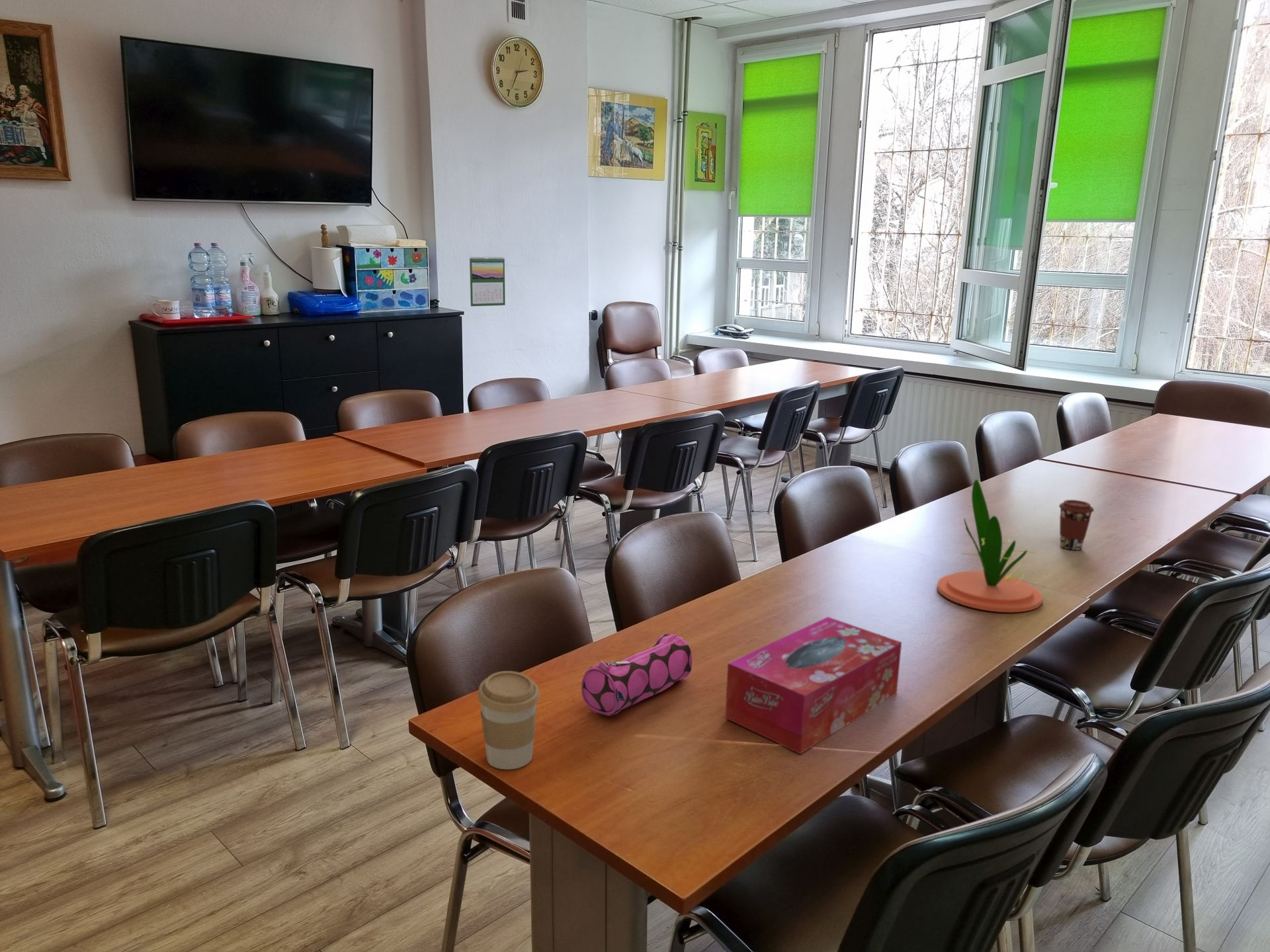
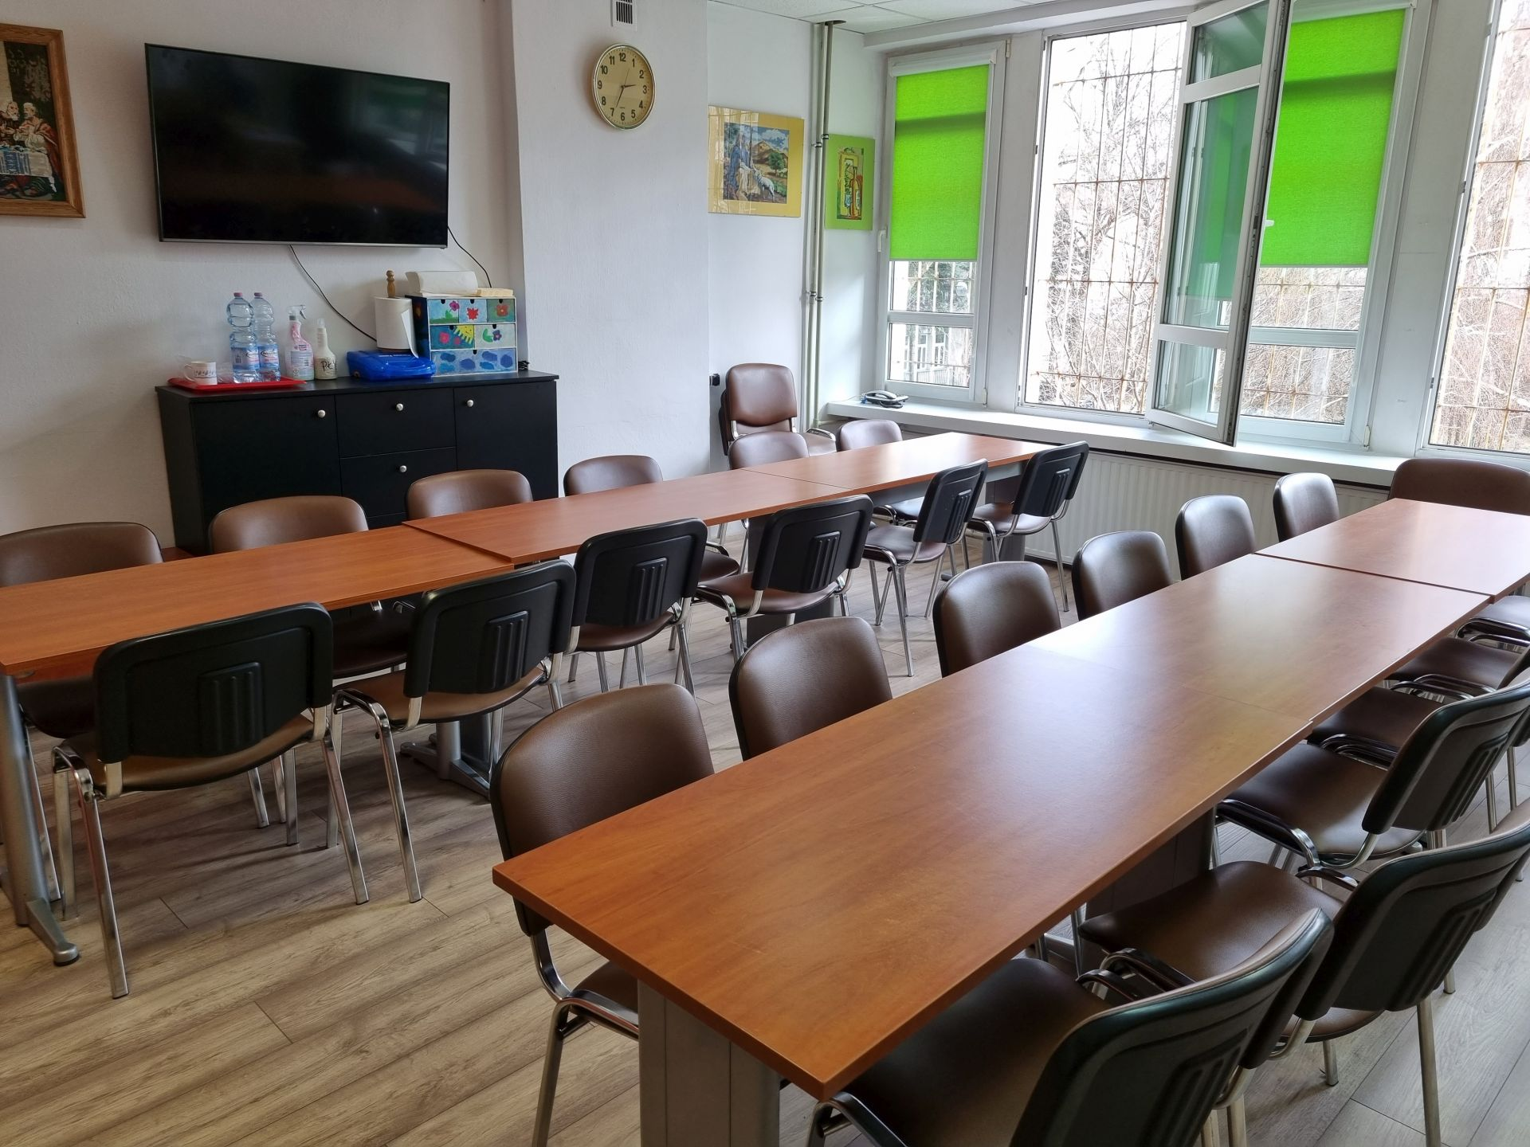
- pencil case [581,633,693,716]
- plant [937,479,1043,613]
- calendar [469,256,506,307]
- coffee cup [477,670,540,770]
- coffee cup [1058,499,1095,551]
- tissue box [724,616,902,754]
